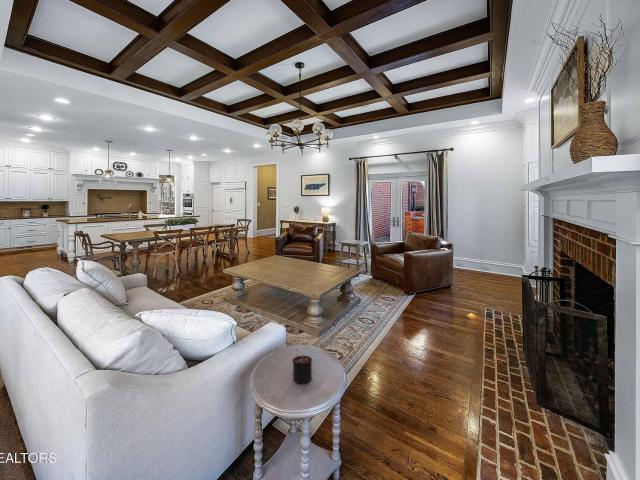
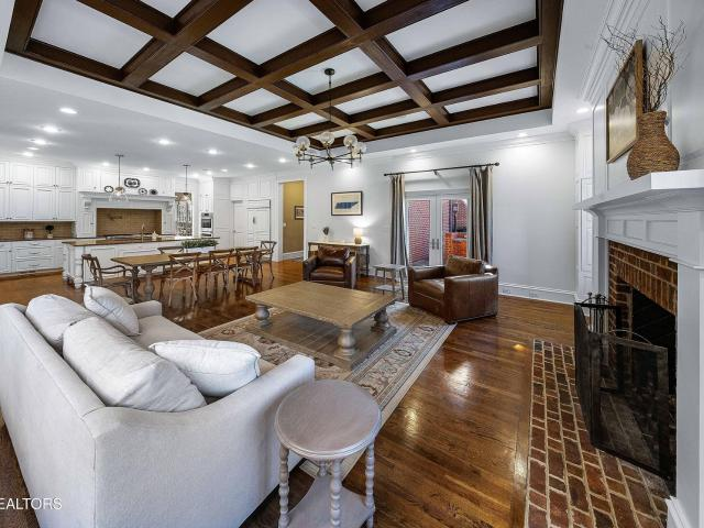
- candle [291,348,313,384]
